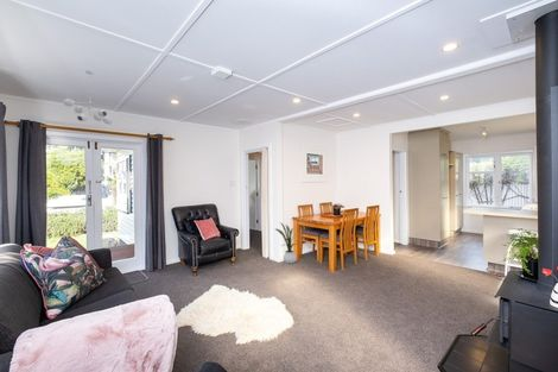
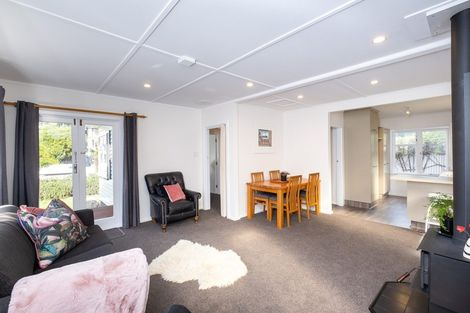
- house plant [274,221,298,264]
- ceiling light fixture [63,69,113,126]
